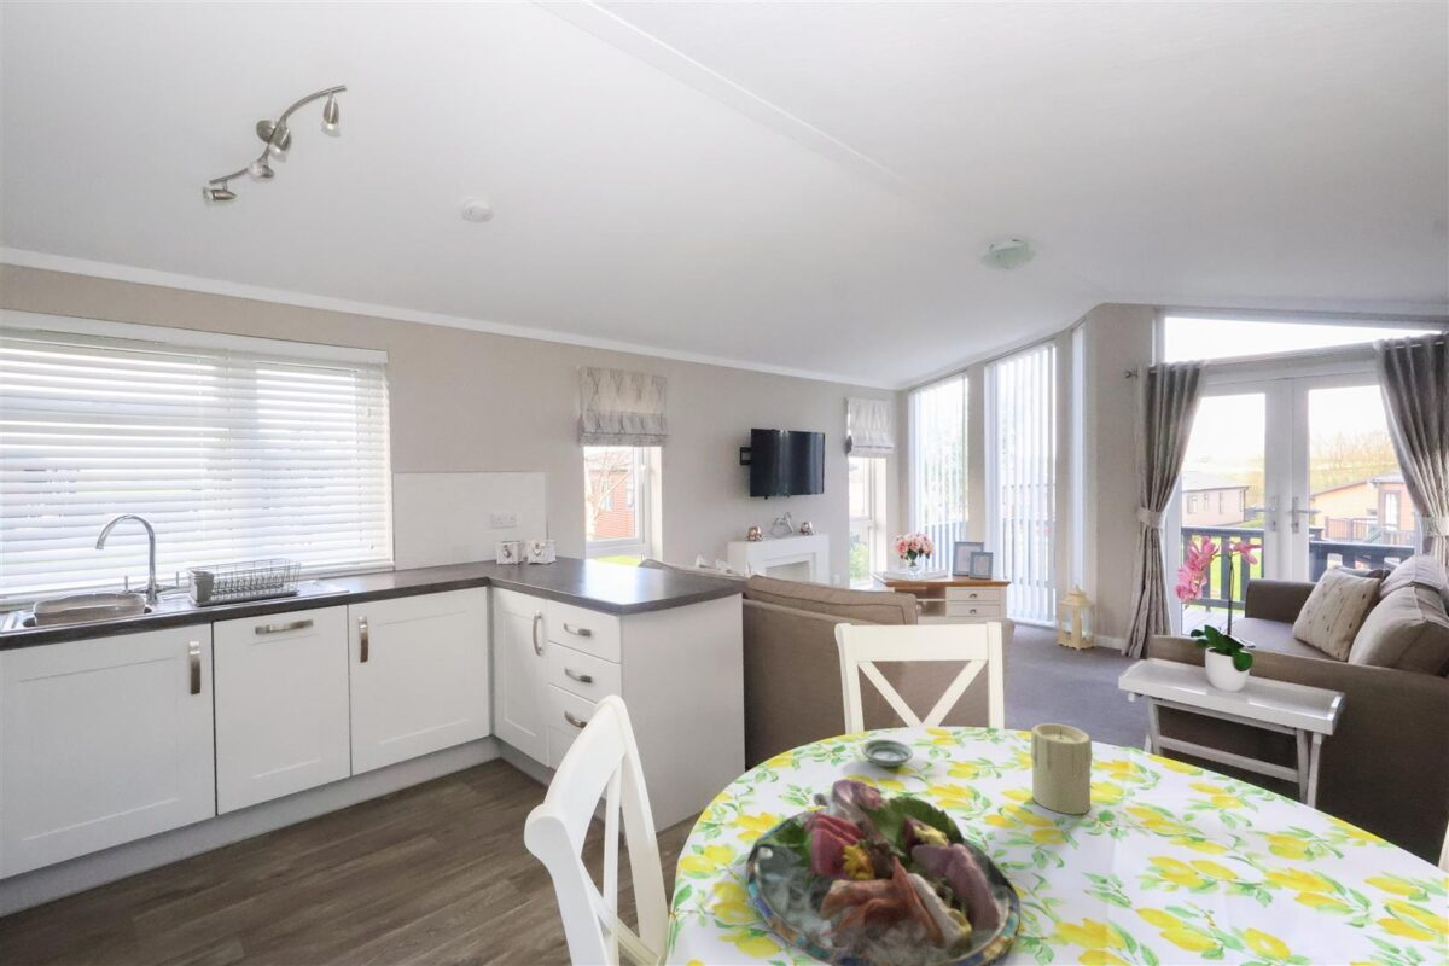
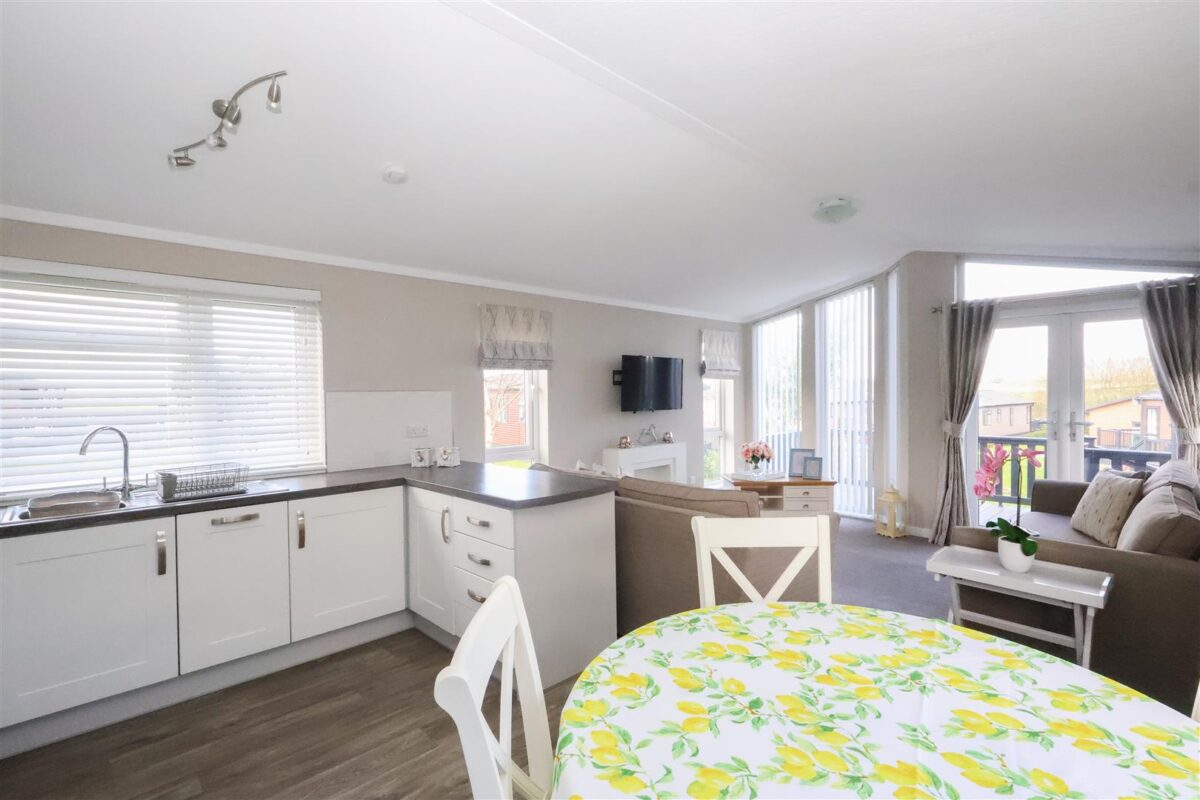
- saucer [860,738,914,768]
- candle [1030,722,1094,815]
- platter [745,778,1022,966]
